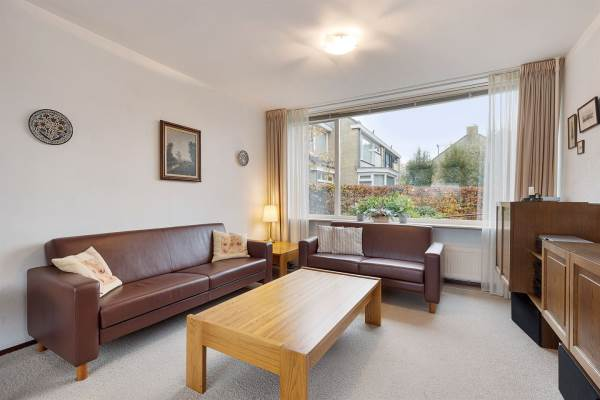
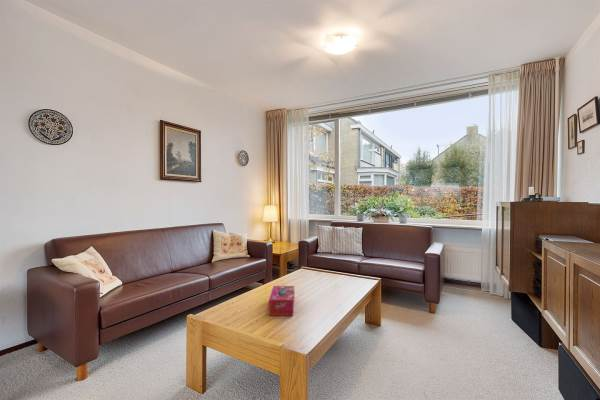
+ tissue box [268,285,295,317]
